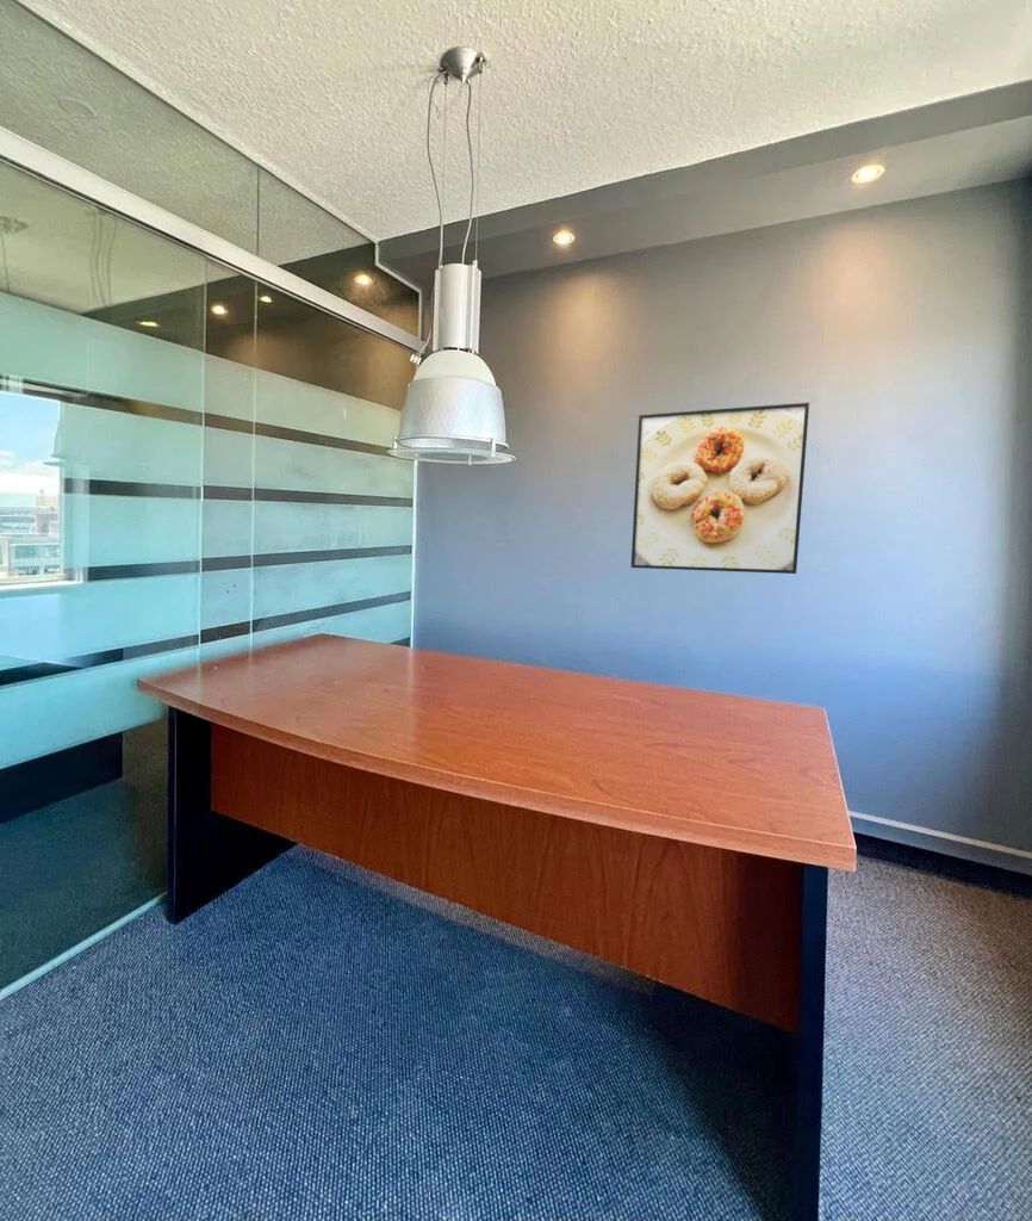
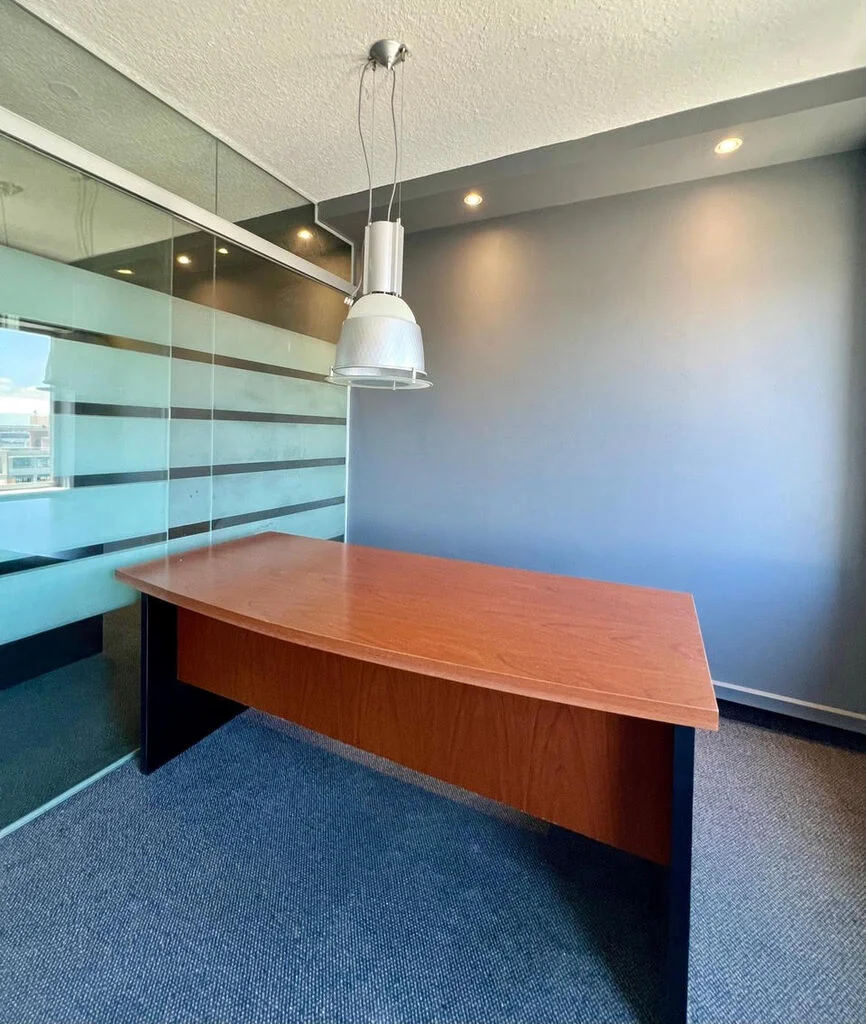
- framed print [629,402,810,575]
